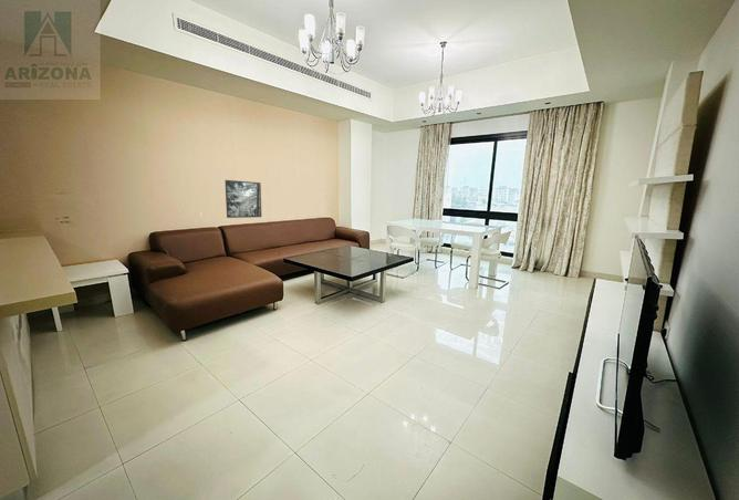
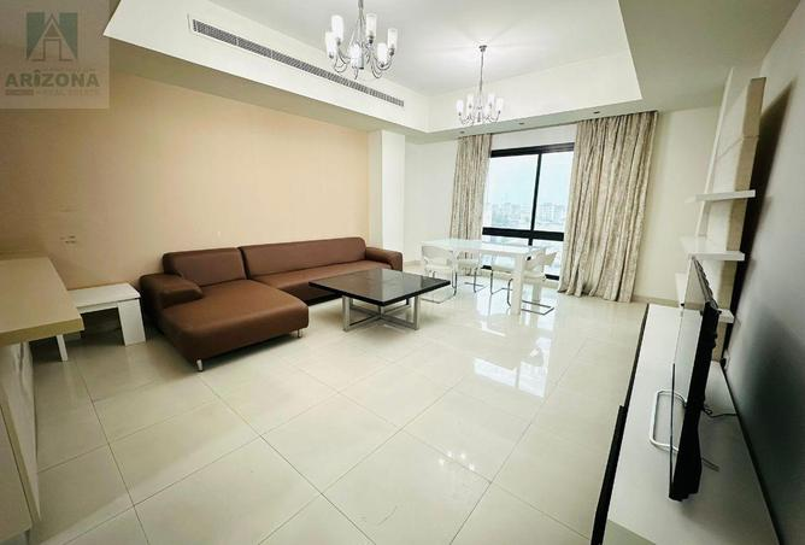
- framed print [223,179,262,219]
